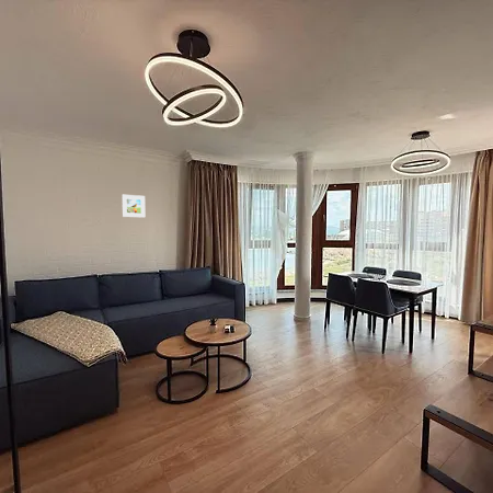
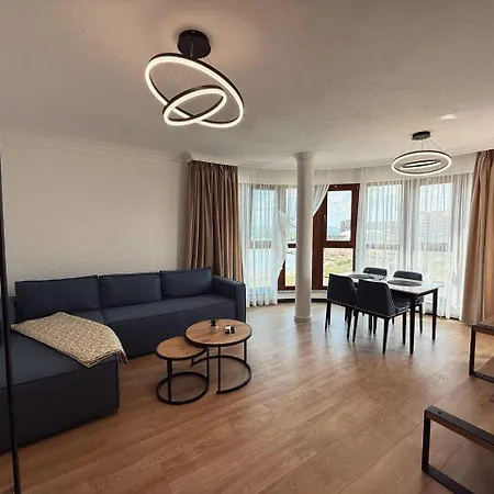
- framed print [121,194,146,218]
